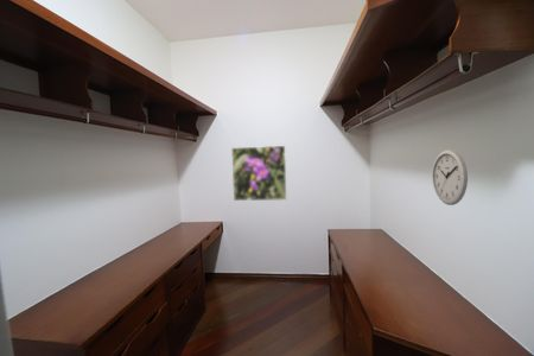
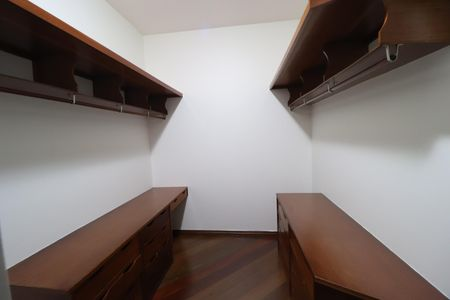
- wall clock [431,148,469,206]
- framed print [230,145,287,202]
